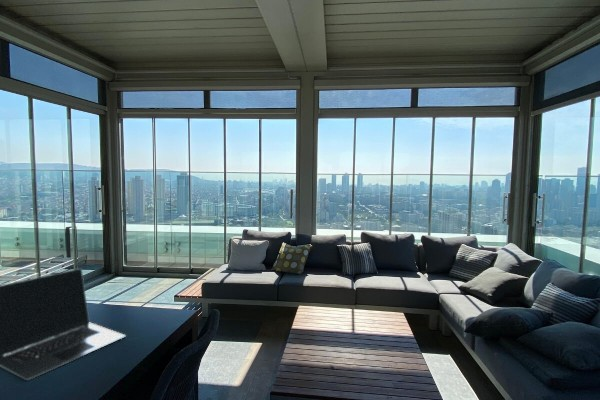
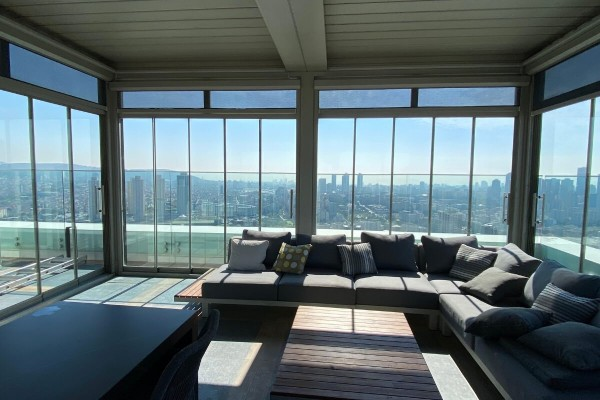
- laptop [0,267,127,381]
